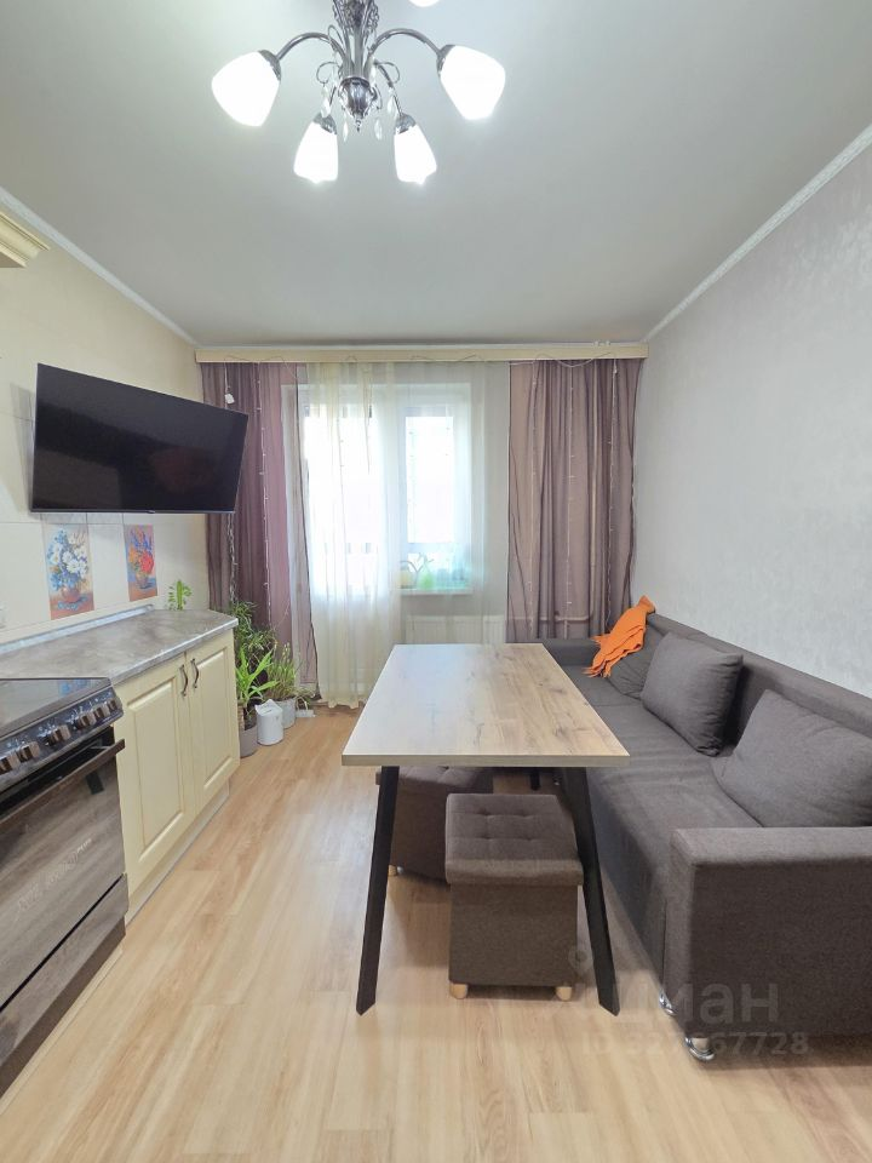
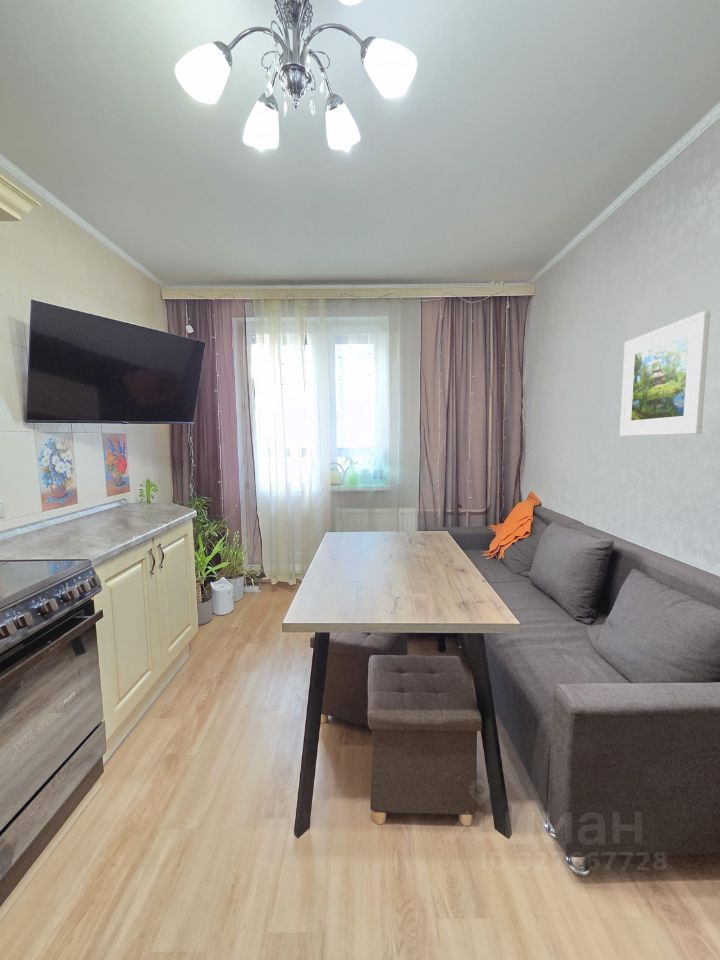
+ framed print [619,310,711,437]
